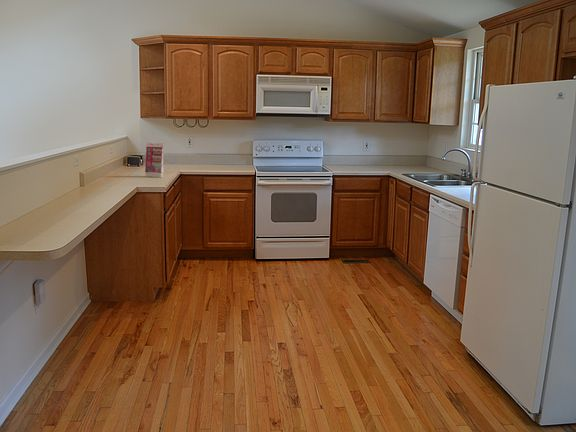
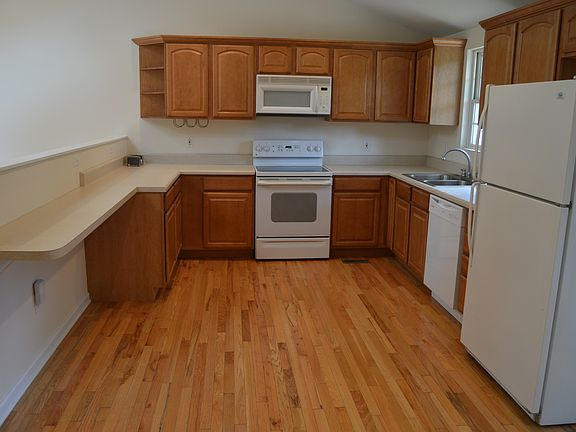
- gift box [144,142,164,178]
